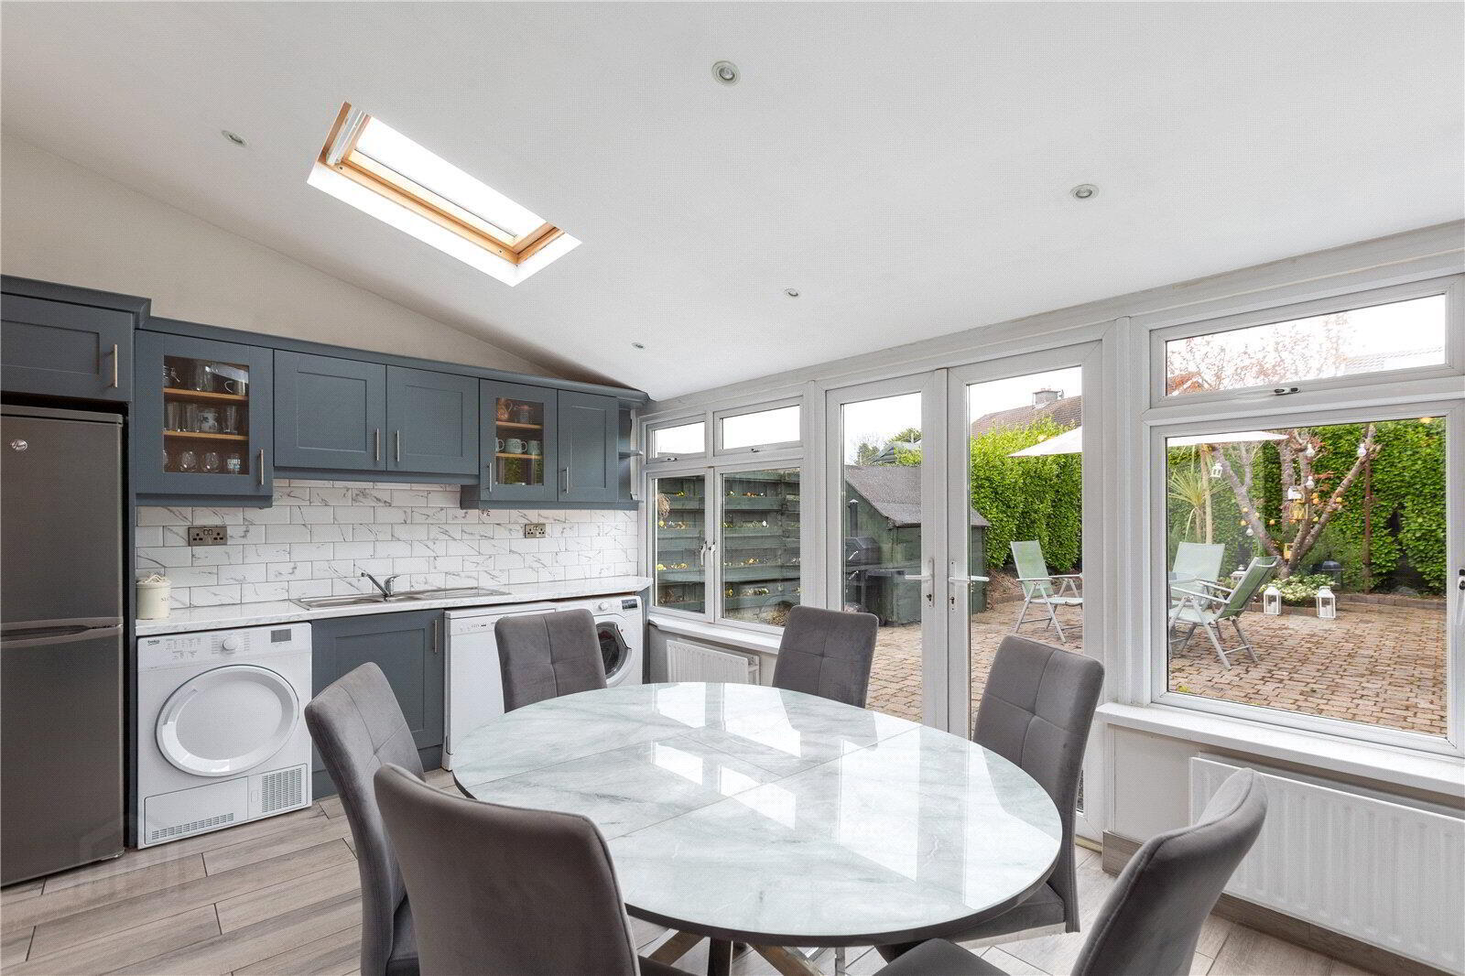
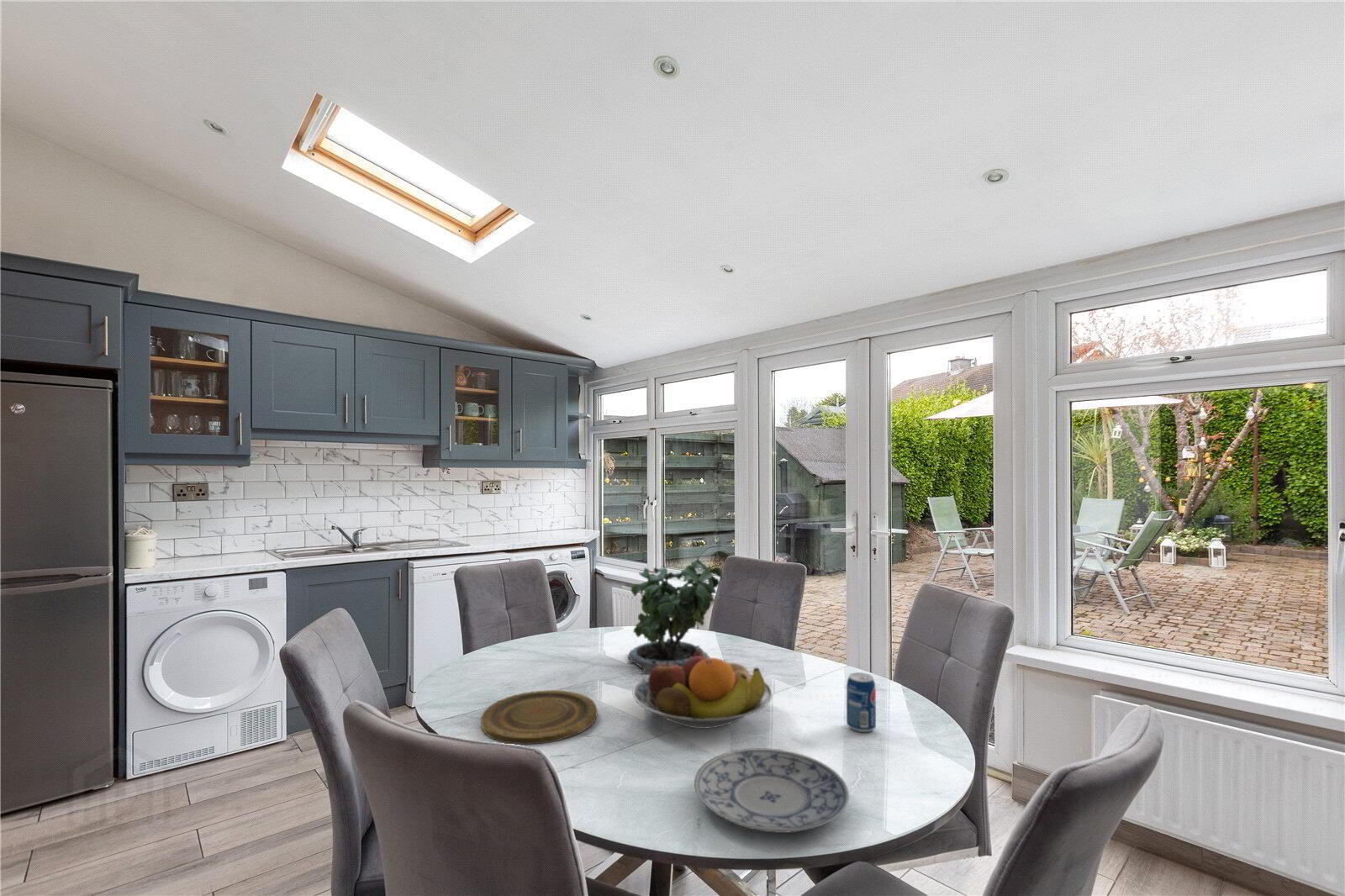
+ plate [480,689,599,746]
+ beverage can [846,672,877,733]
+ potted plant [626,552,724,675]
+ fruit bowl [632,651,773,730]
+ plate [694,747,850,834]
